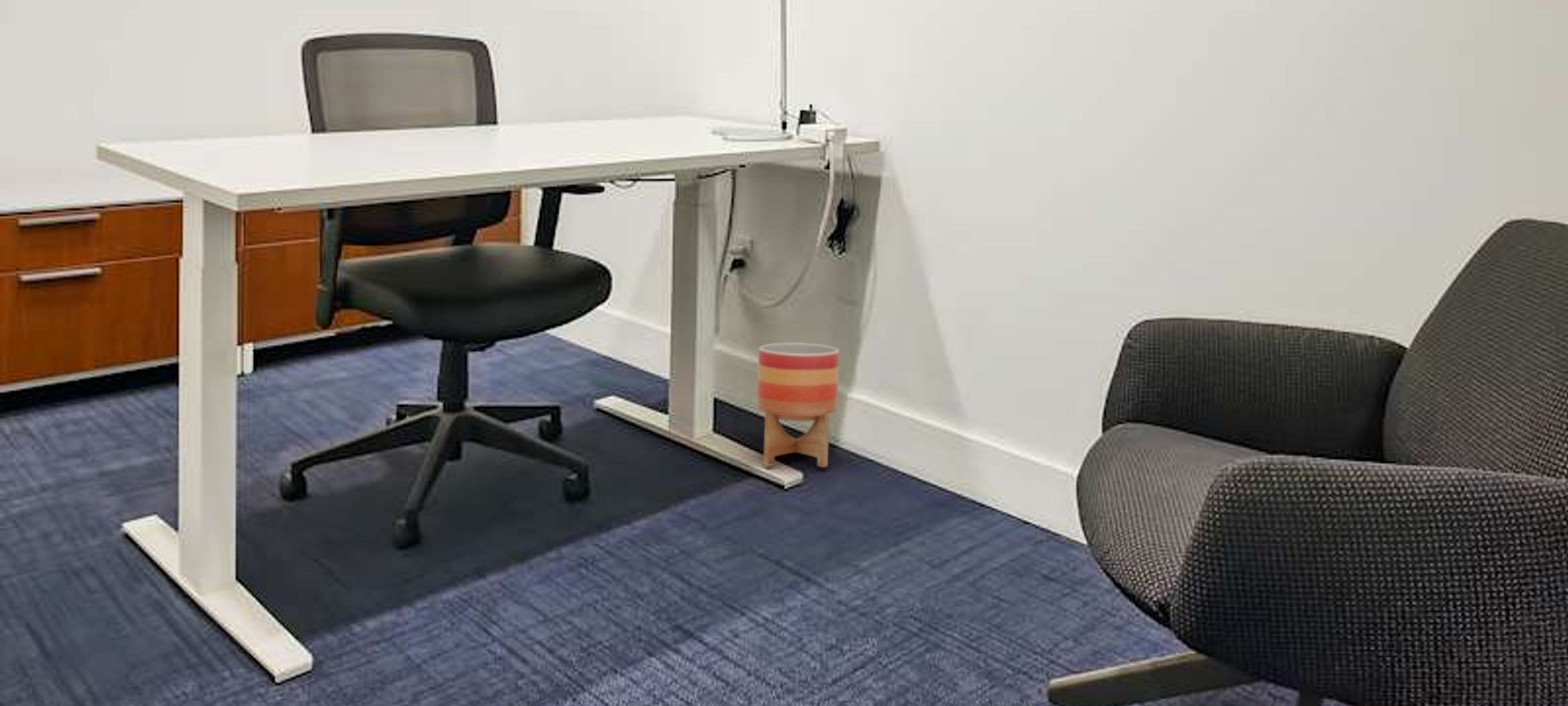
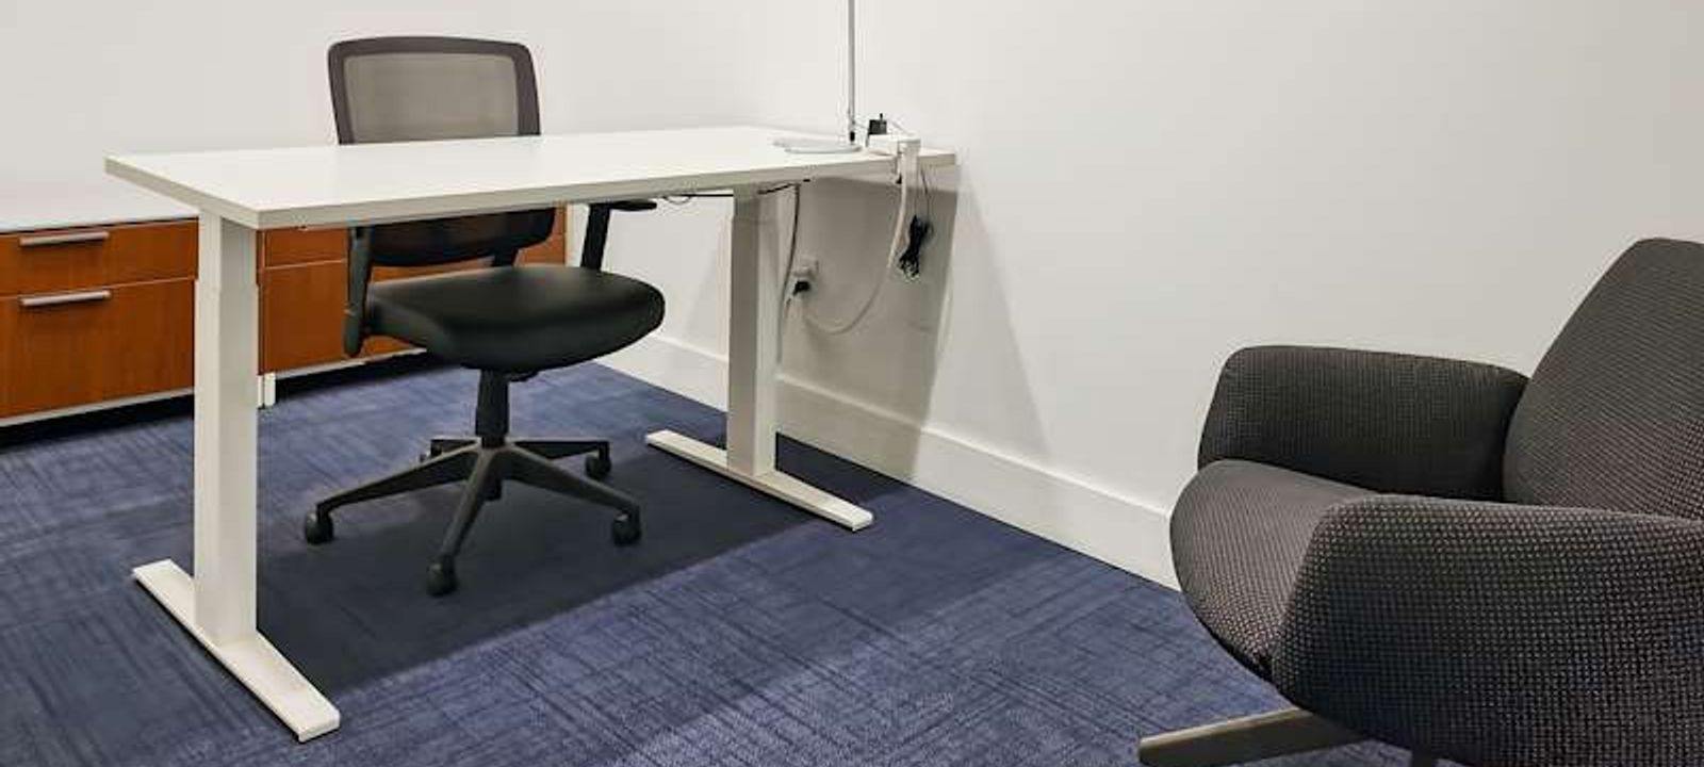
- planter [757,342,841,468]
